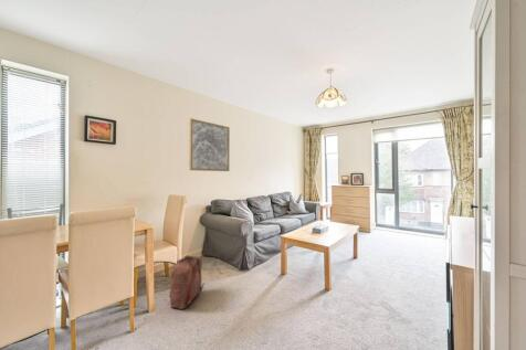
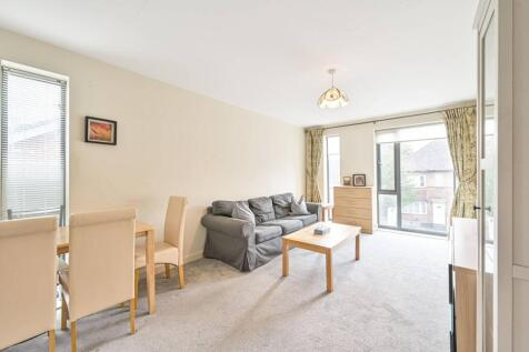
- wall art [188,117,231,172]
- backpack [168,254,206,310]
